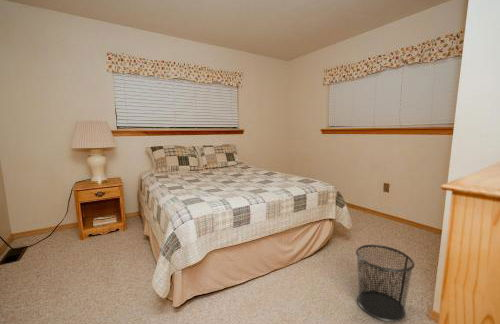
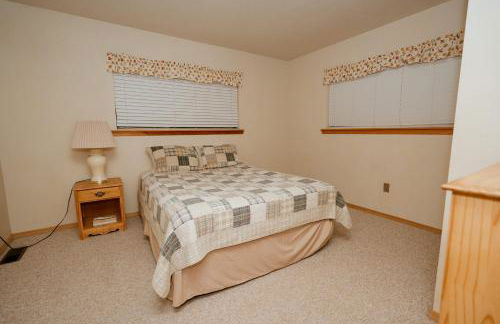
- waste bin [355,244,416,323]
